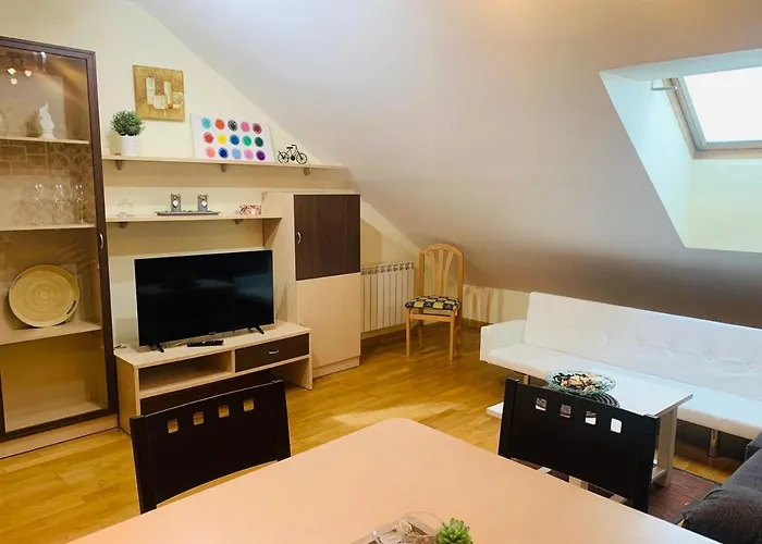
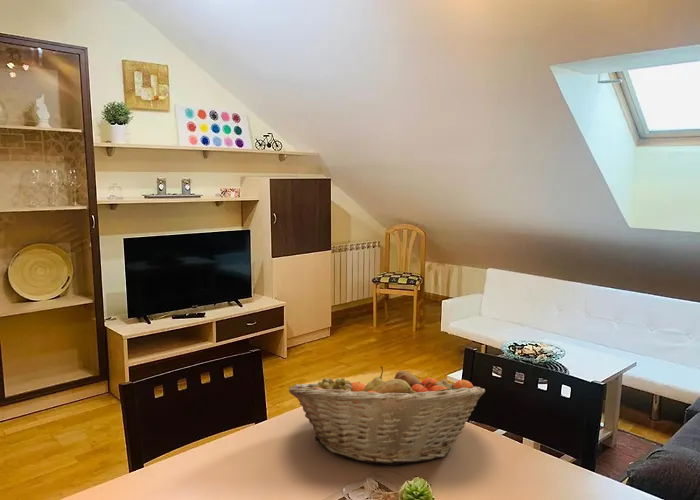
+ fruit basket [288,365,486,466]
